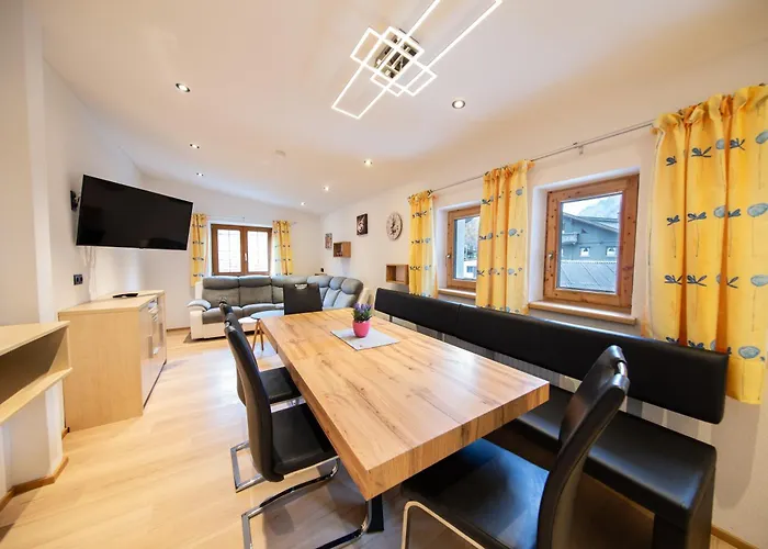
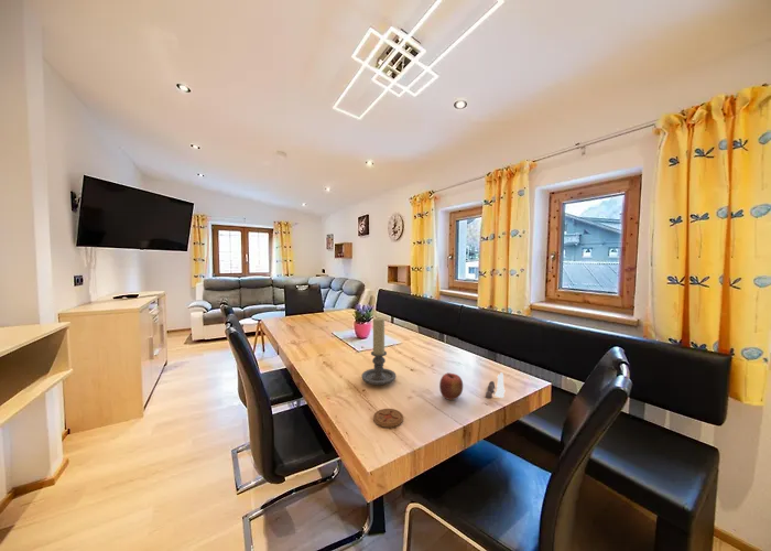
+ apple [438,371,464,401]
+ coaster [372,408,404,429]
+ salt and pepper shaker set [485,371,506,399]
+ candle holder [360,316,397,386]
